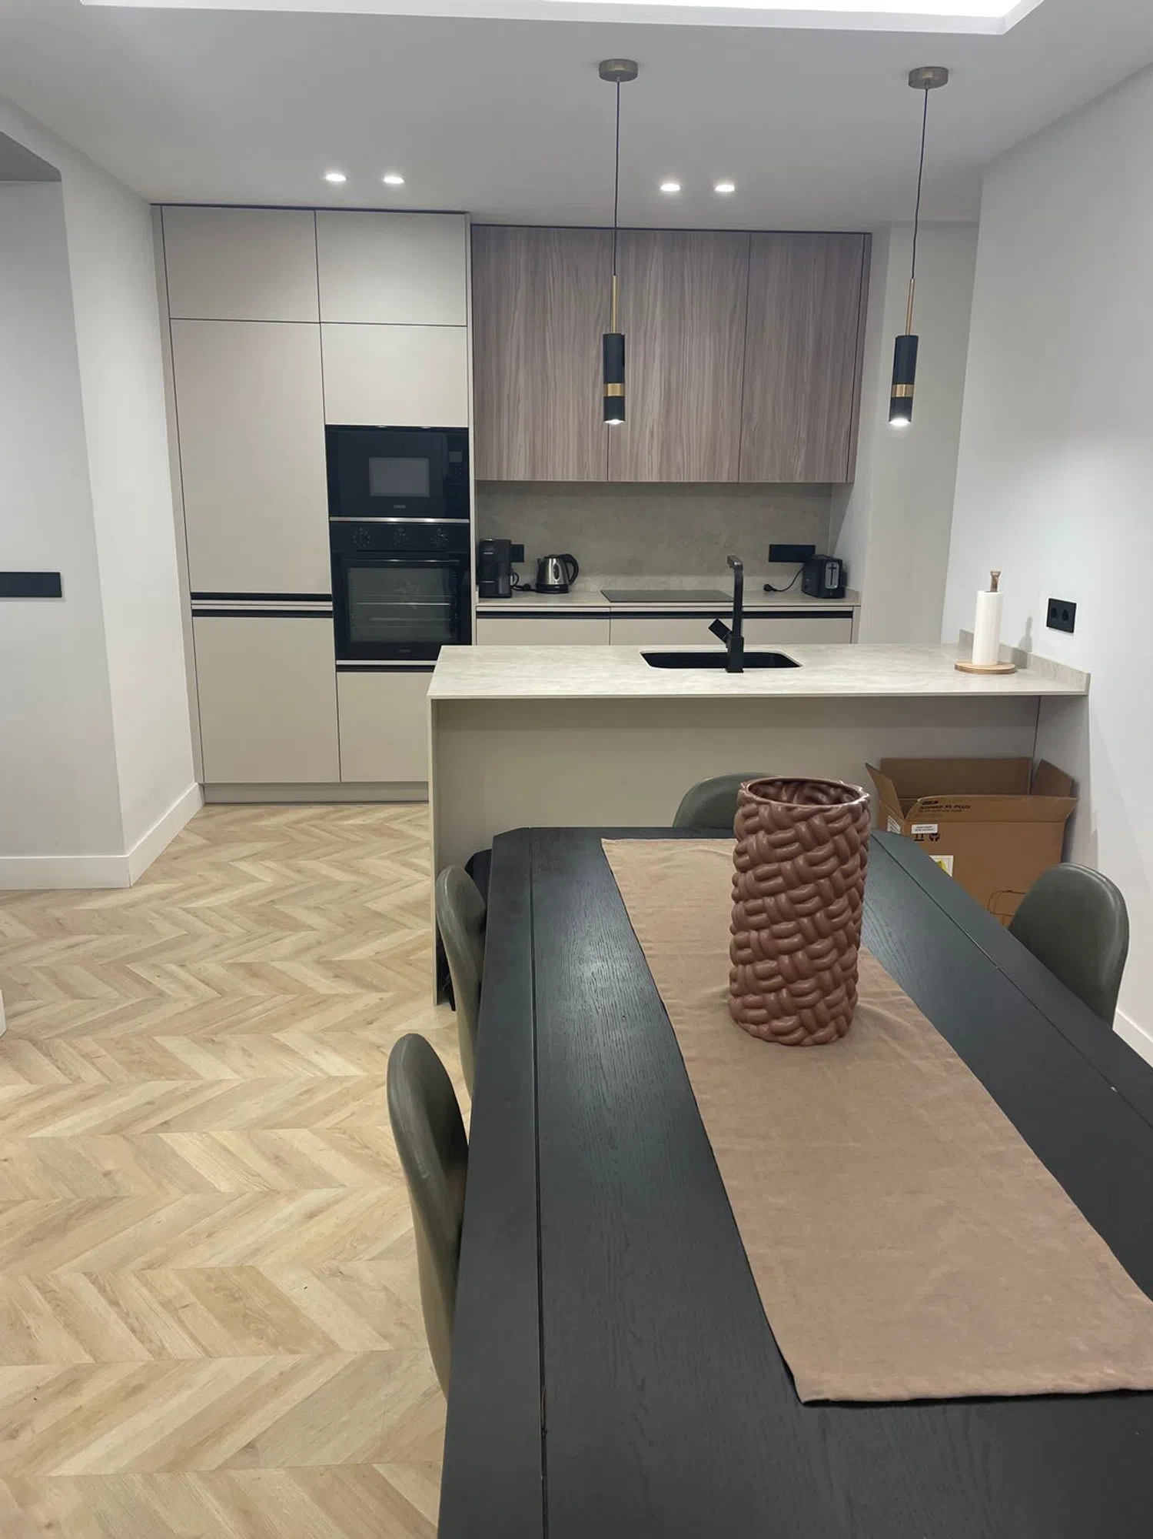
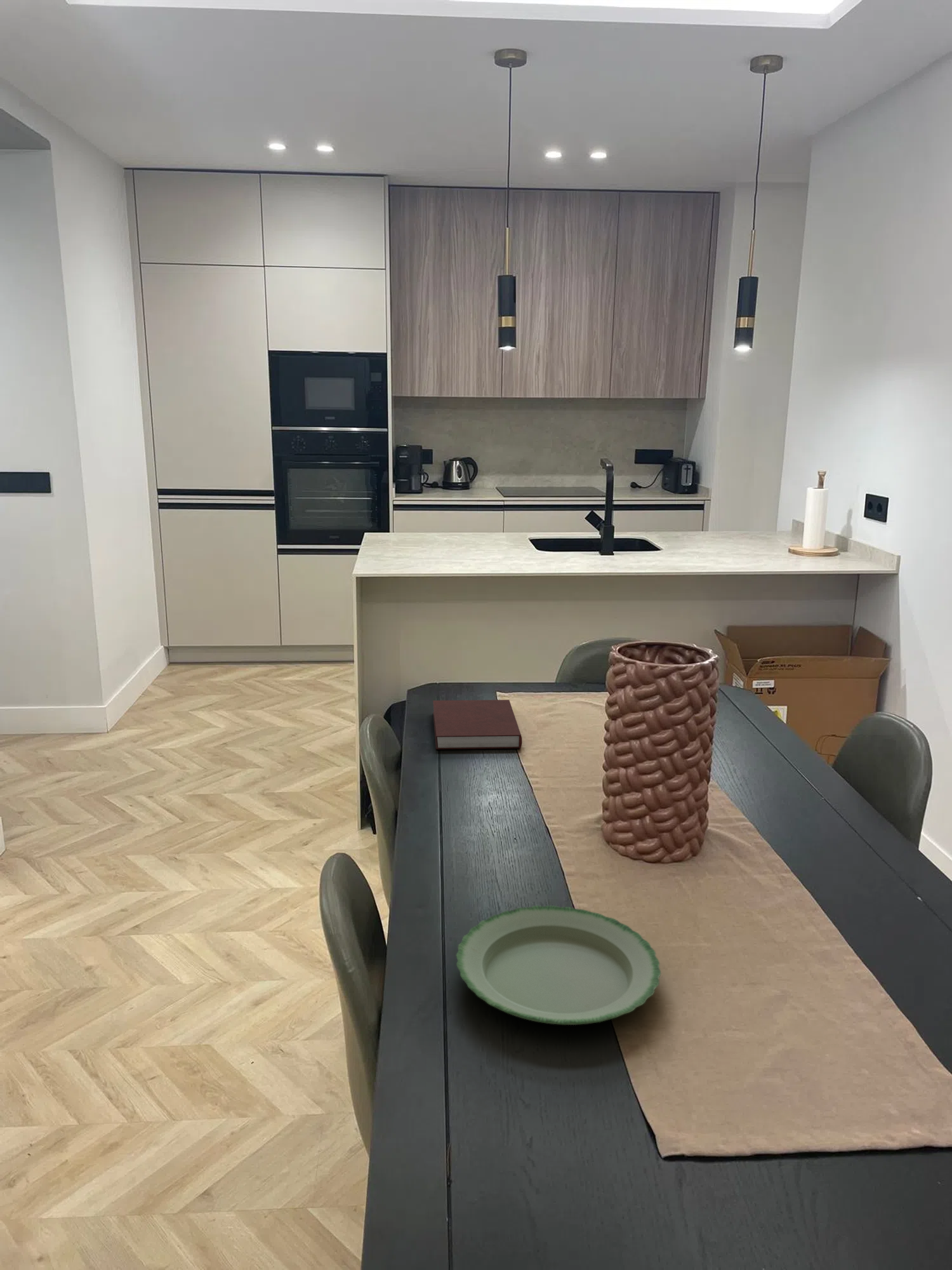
+ plate [455,905,661,1026]
+ notebook [432,699,522,750]
